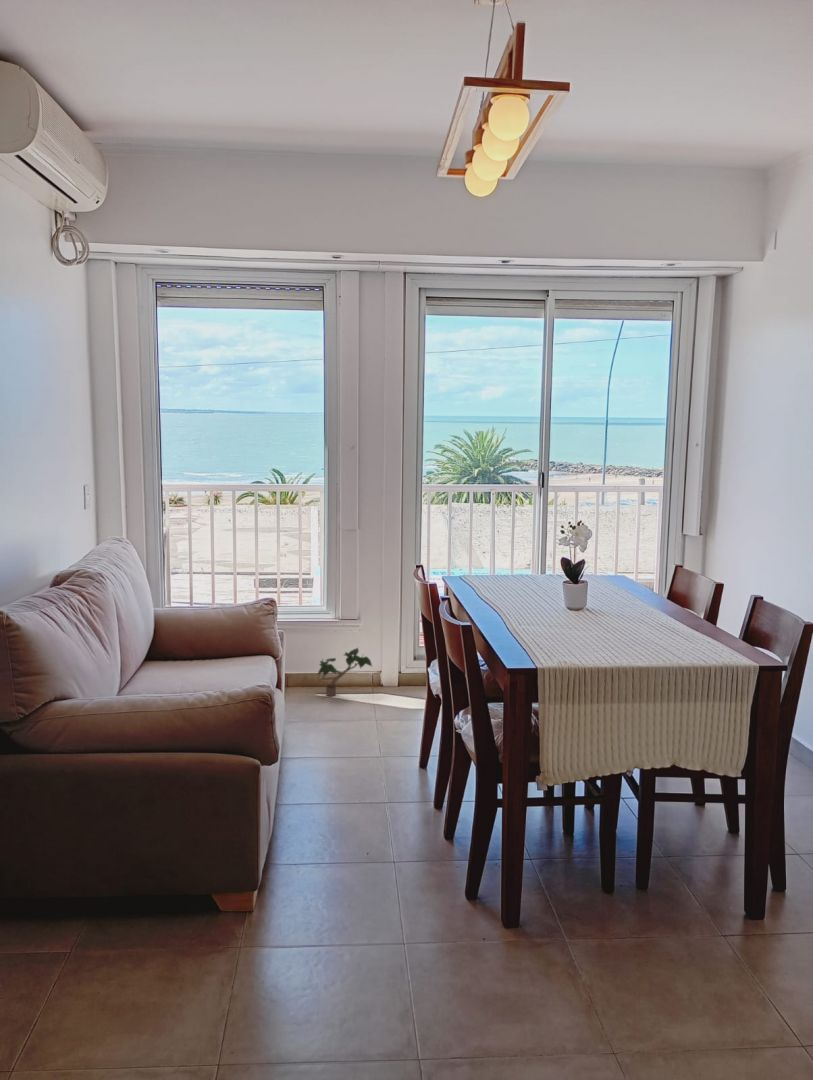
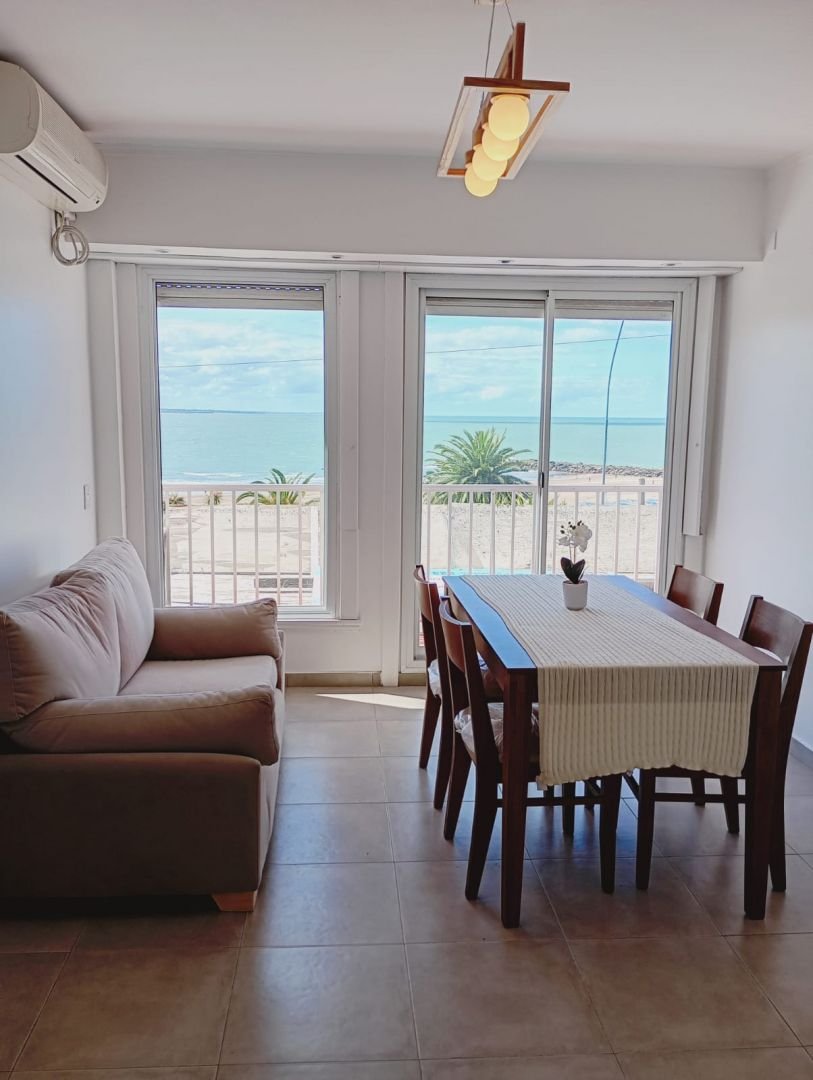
- potted plant [316,647,374,697]
